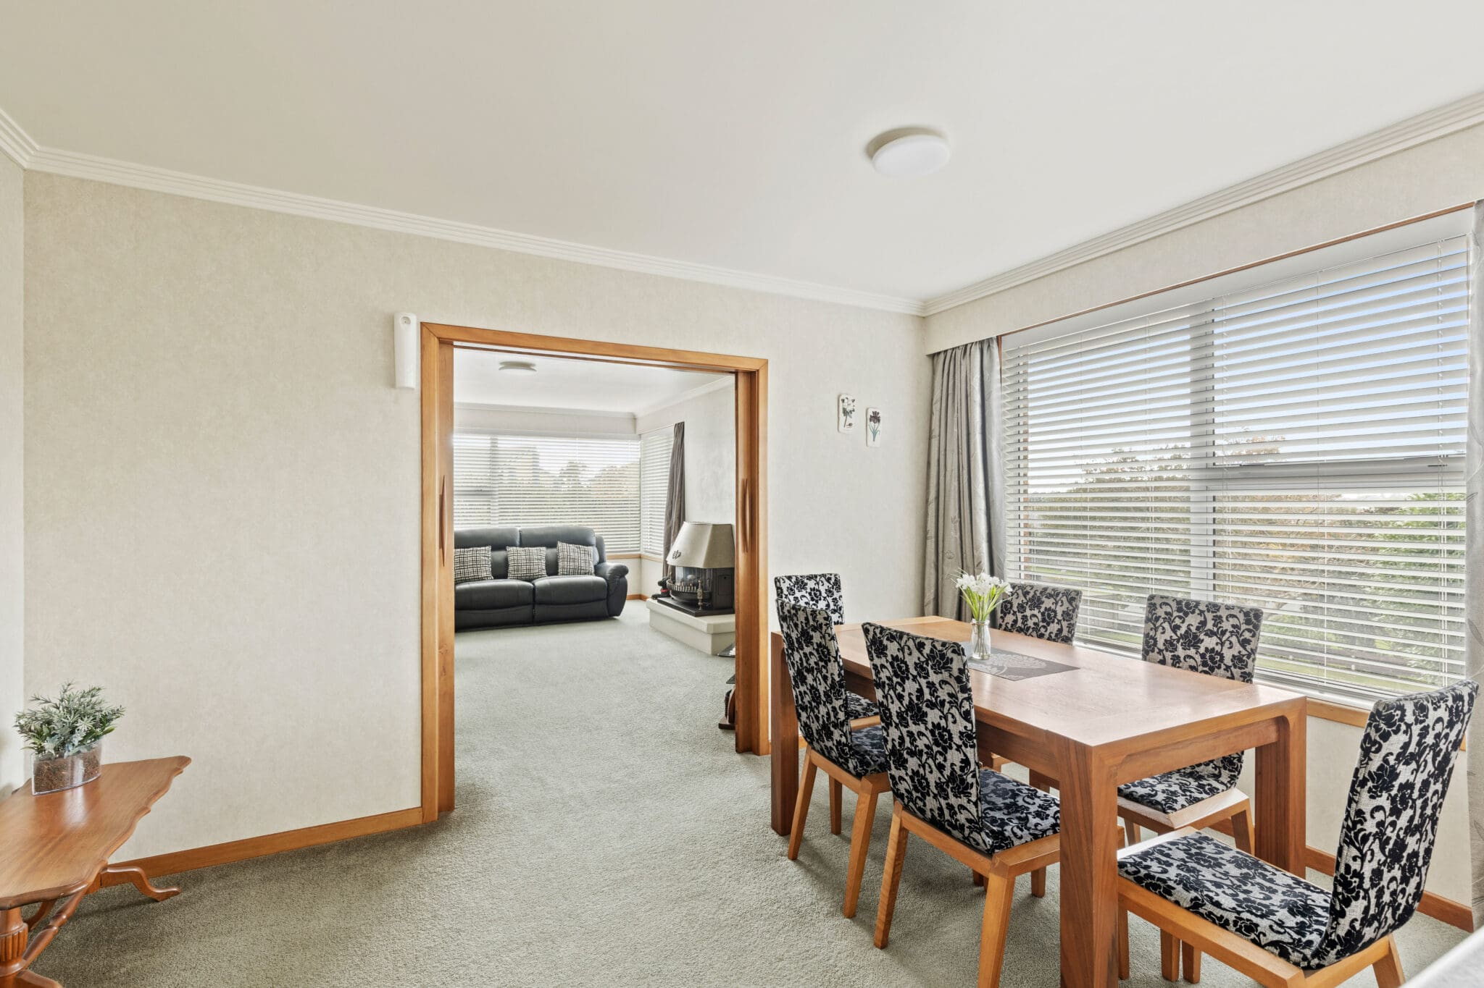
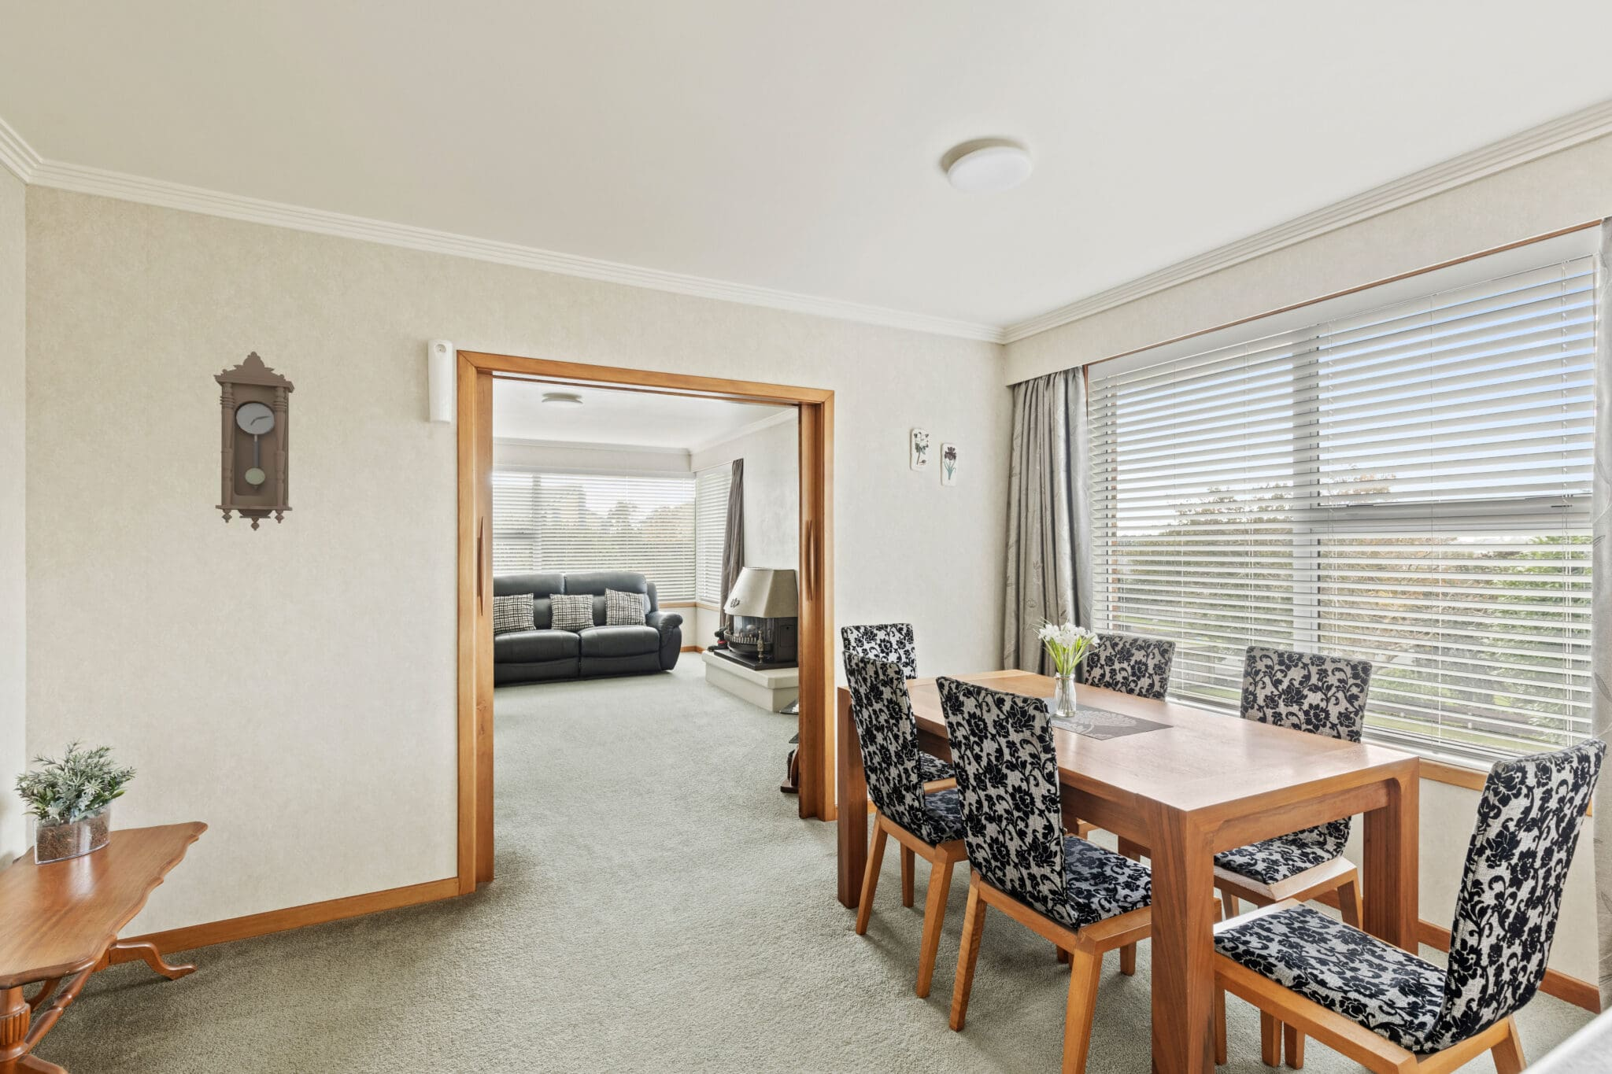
+ pendulum clock [212,351,296,532]
